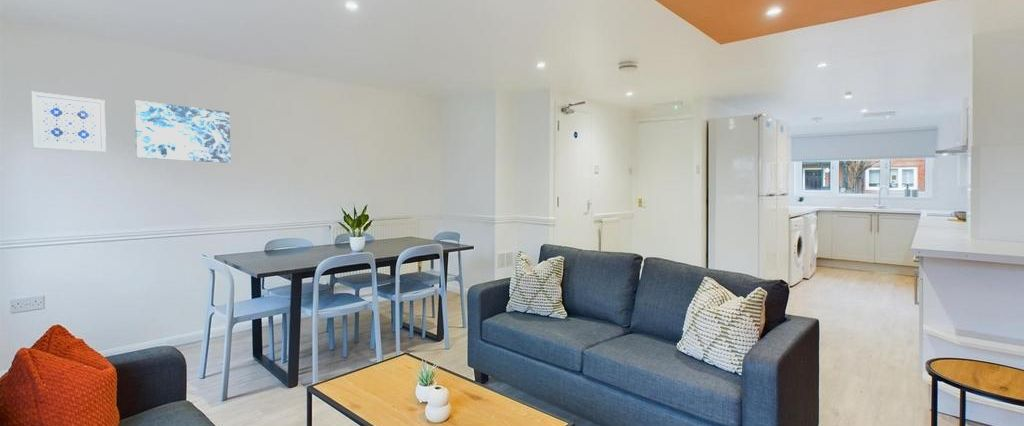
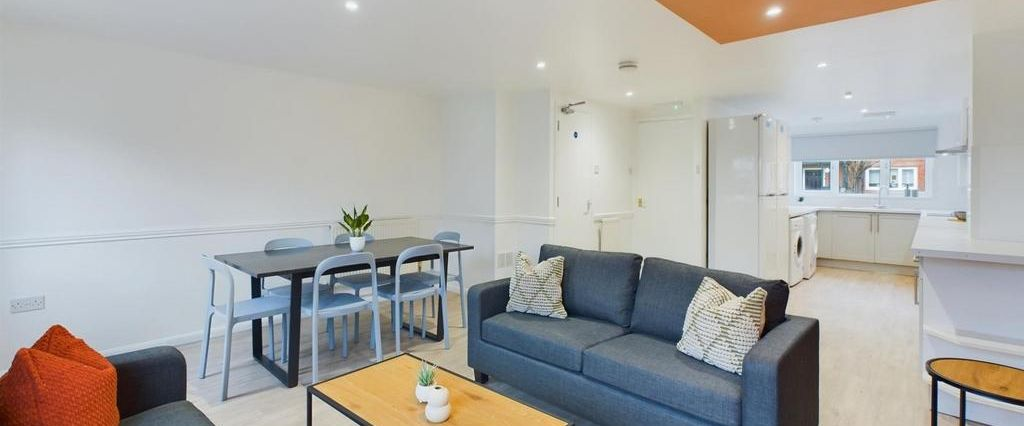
- wall art [30,91,107,153]
- wall art [133,99,232,164]
